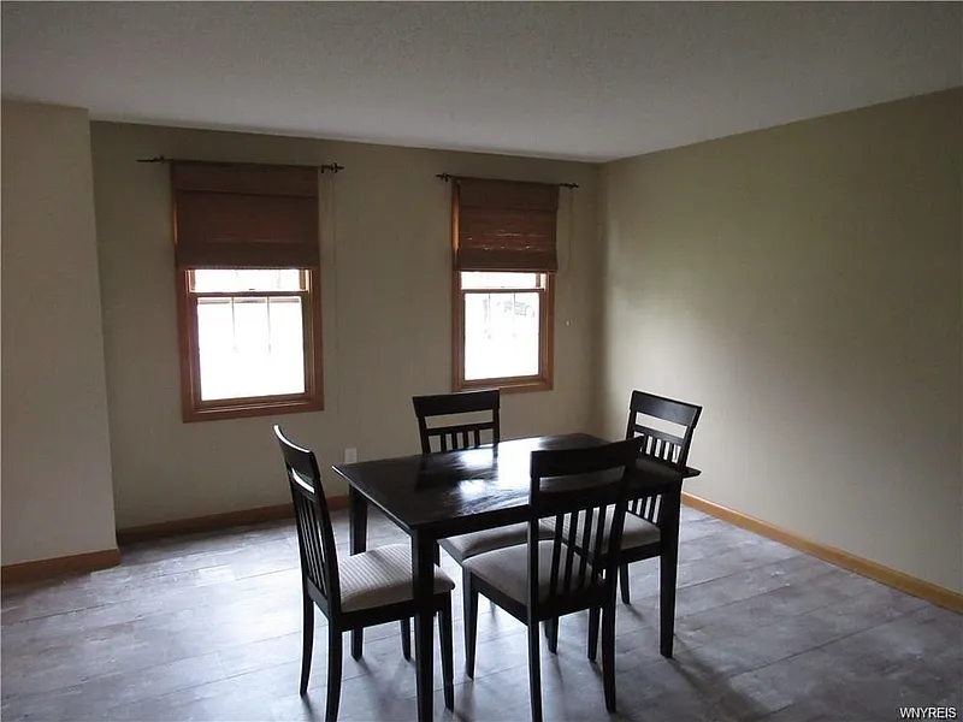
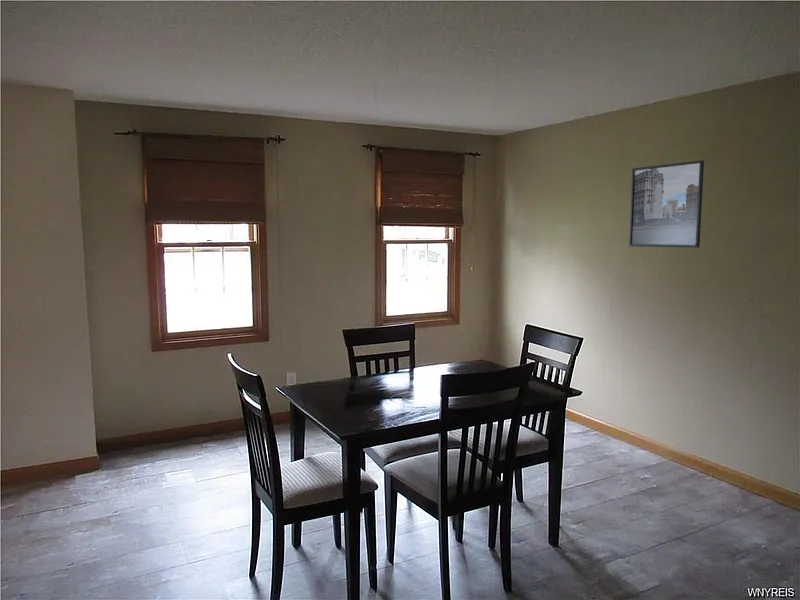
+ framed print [628,159,705,249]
